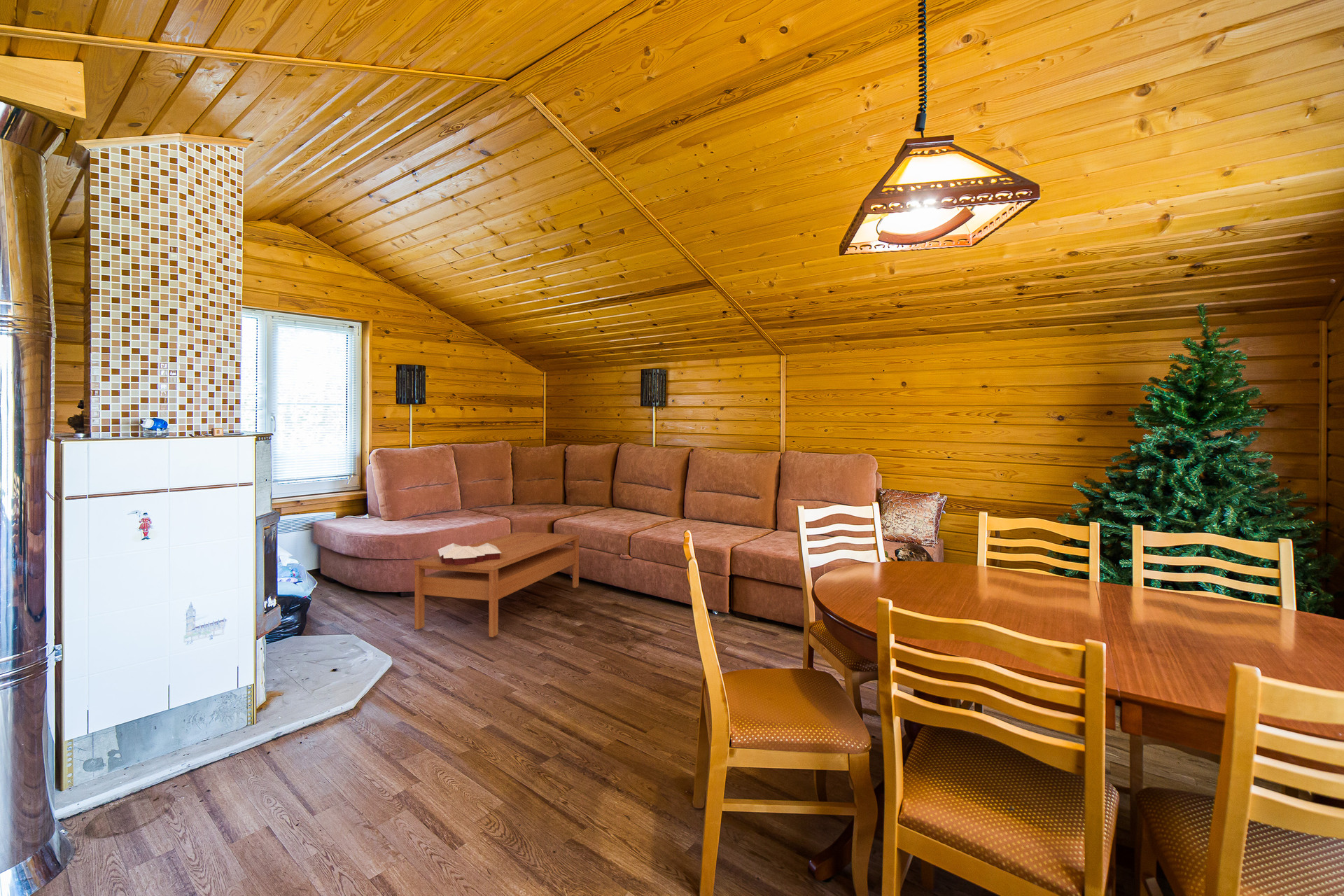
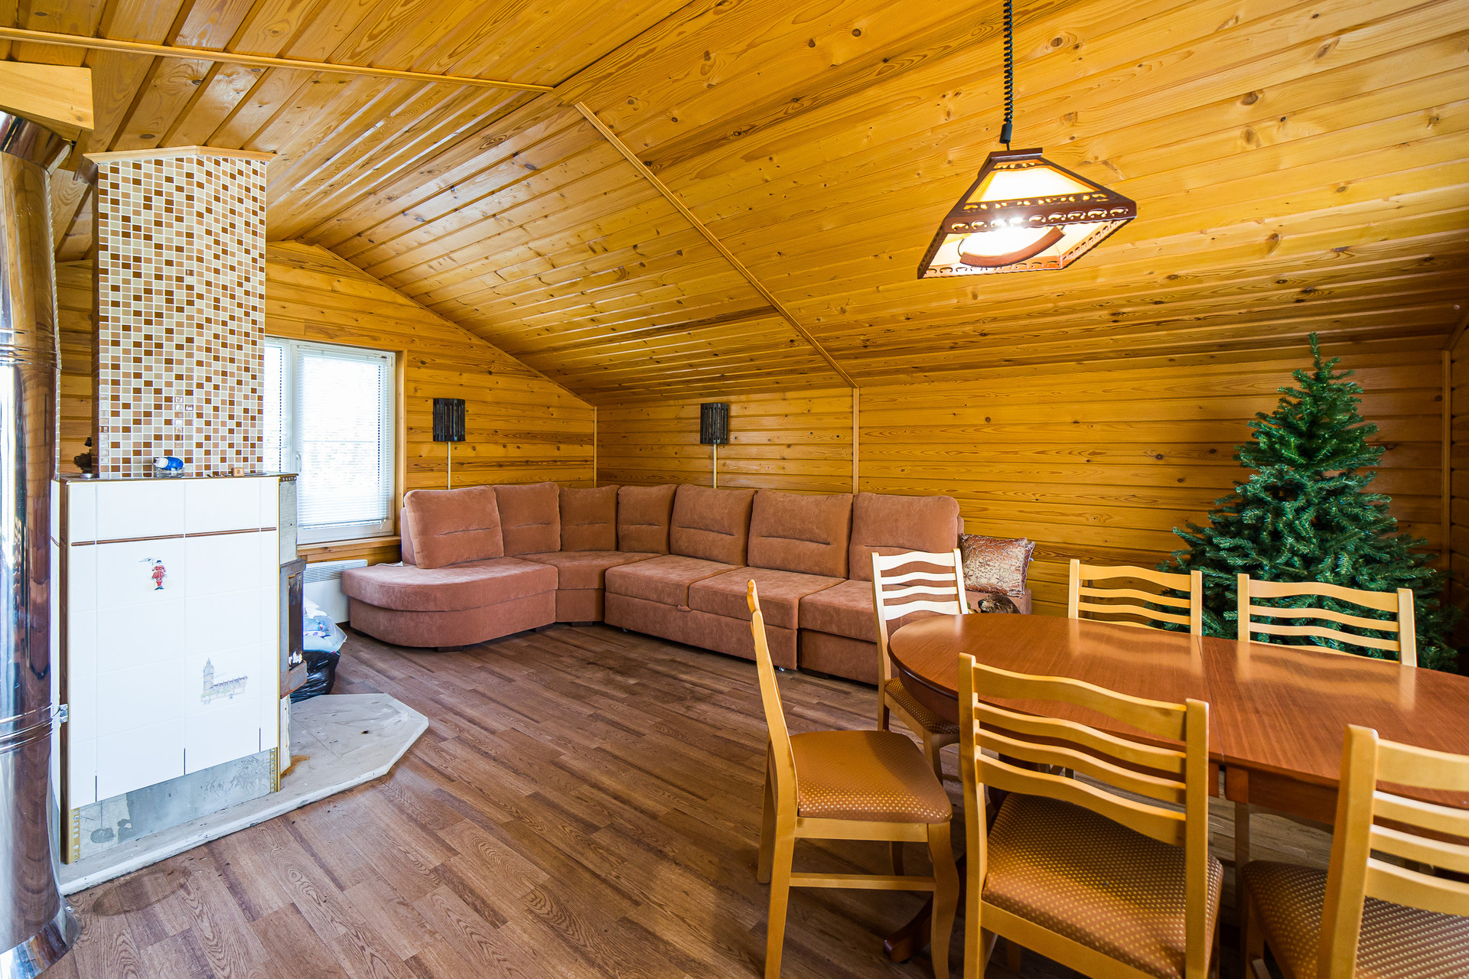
- books [437,542,501,566]
- coffee table [414,531,580,638]
